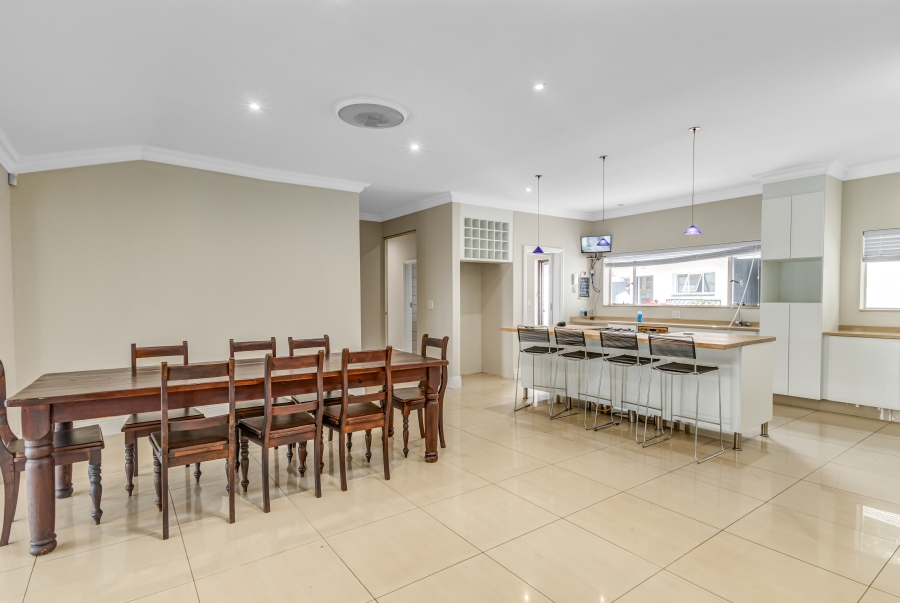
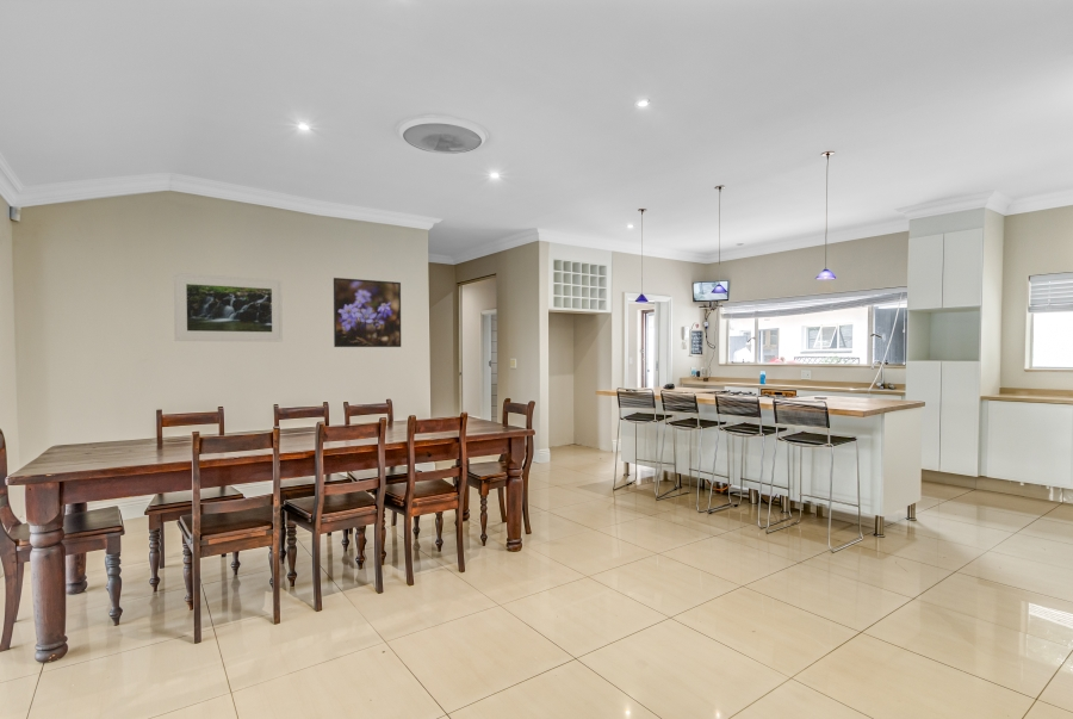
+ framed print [333,277,402,348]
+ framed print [173,272,284,342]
